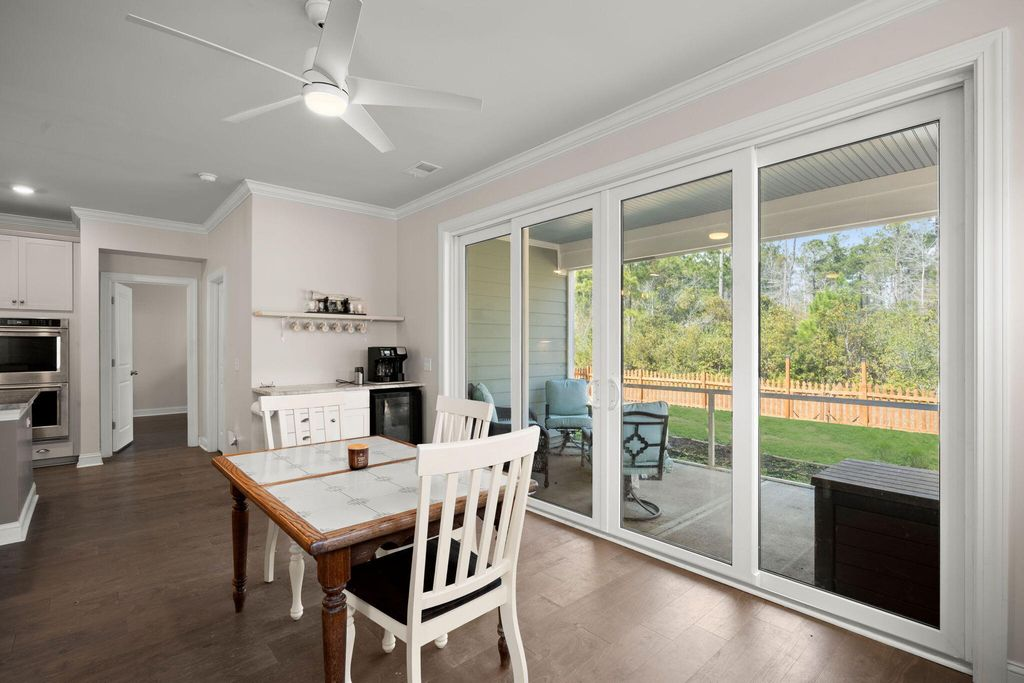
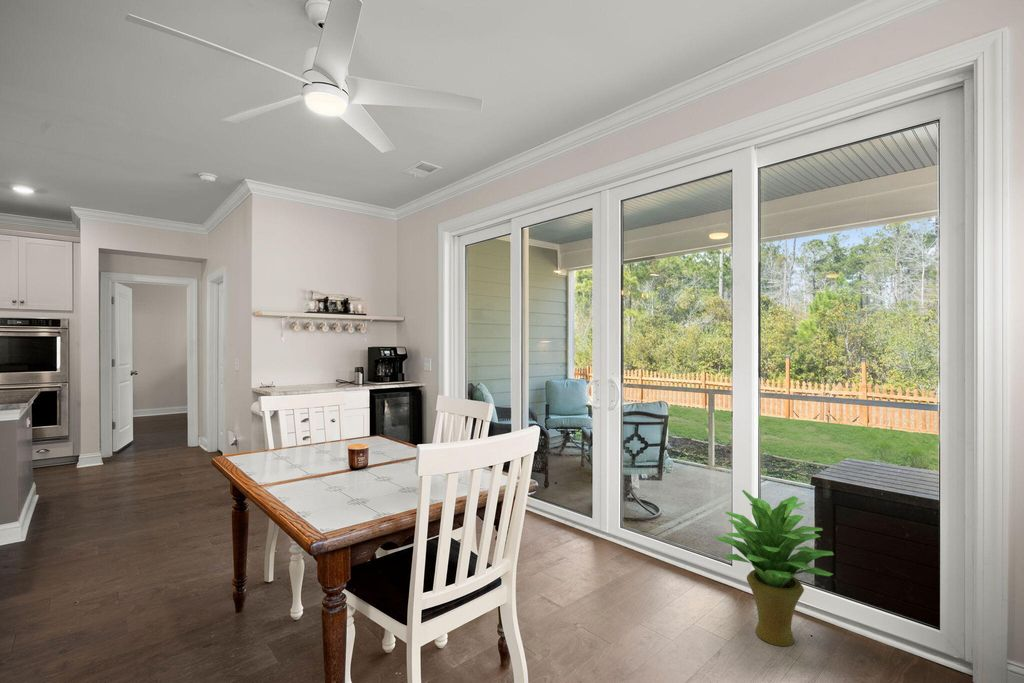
+ potted plant [714,489,835,647]
